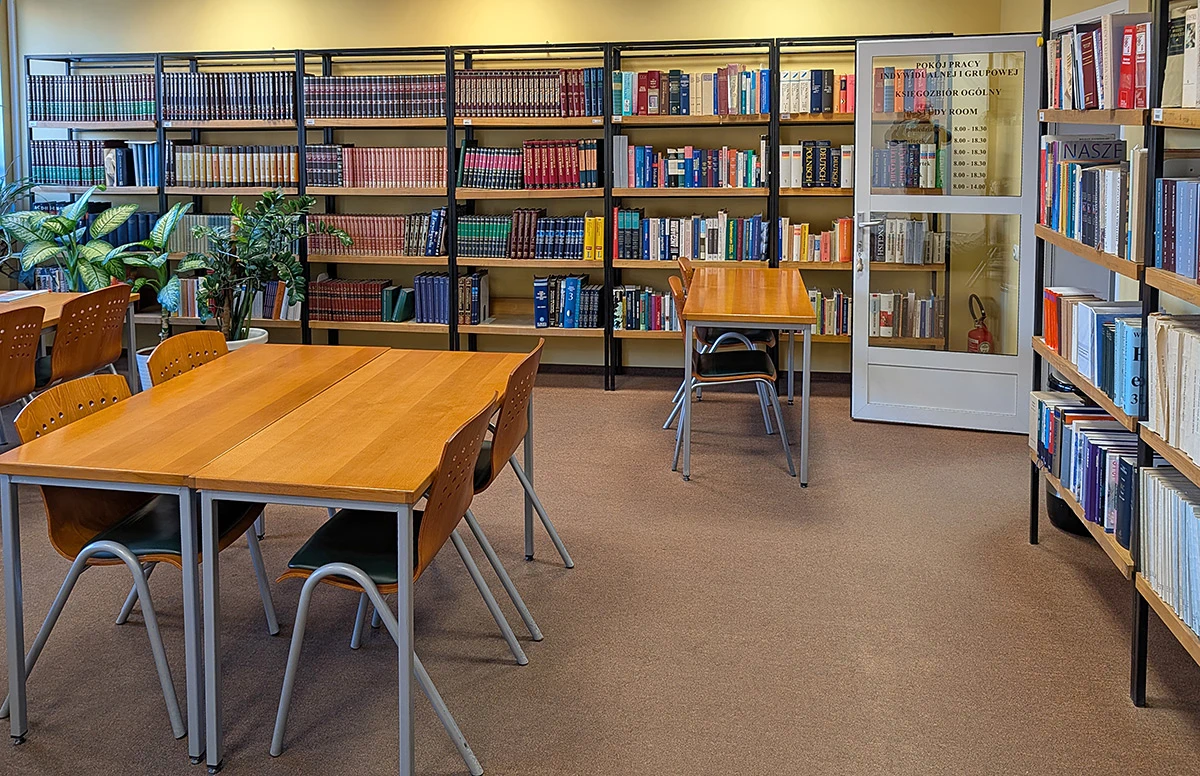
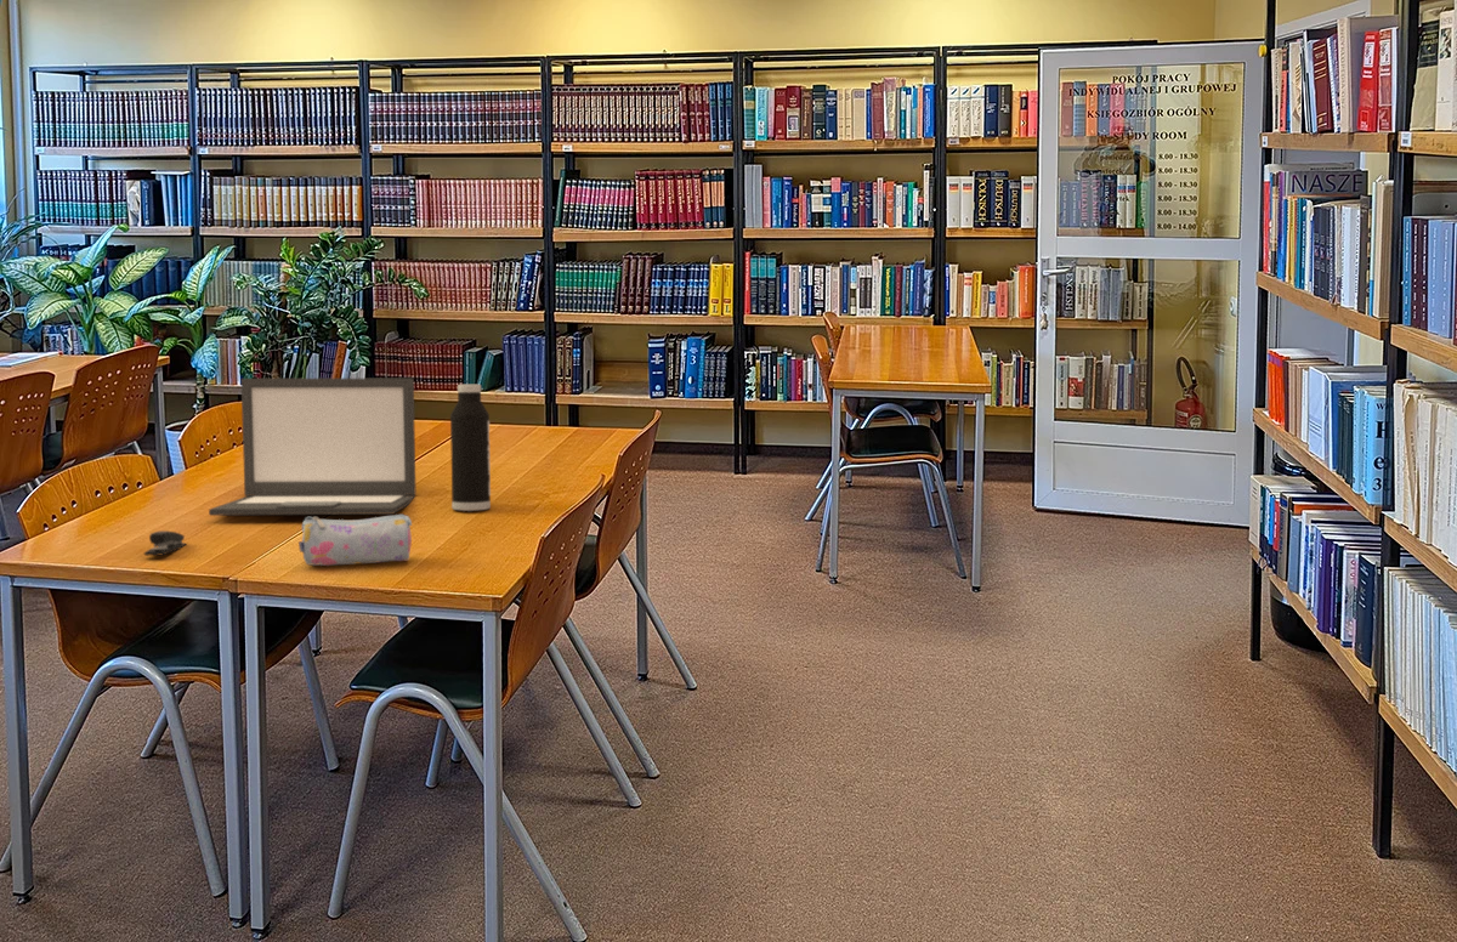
+ pencil case [297,513,413,567]
+ laptop [208,378,418,517]
+ stapler [143,529,188,556]
+ water bottle [449,384,492,512]
